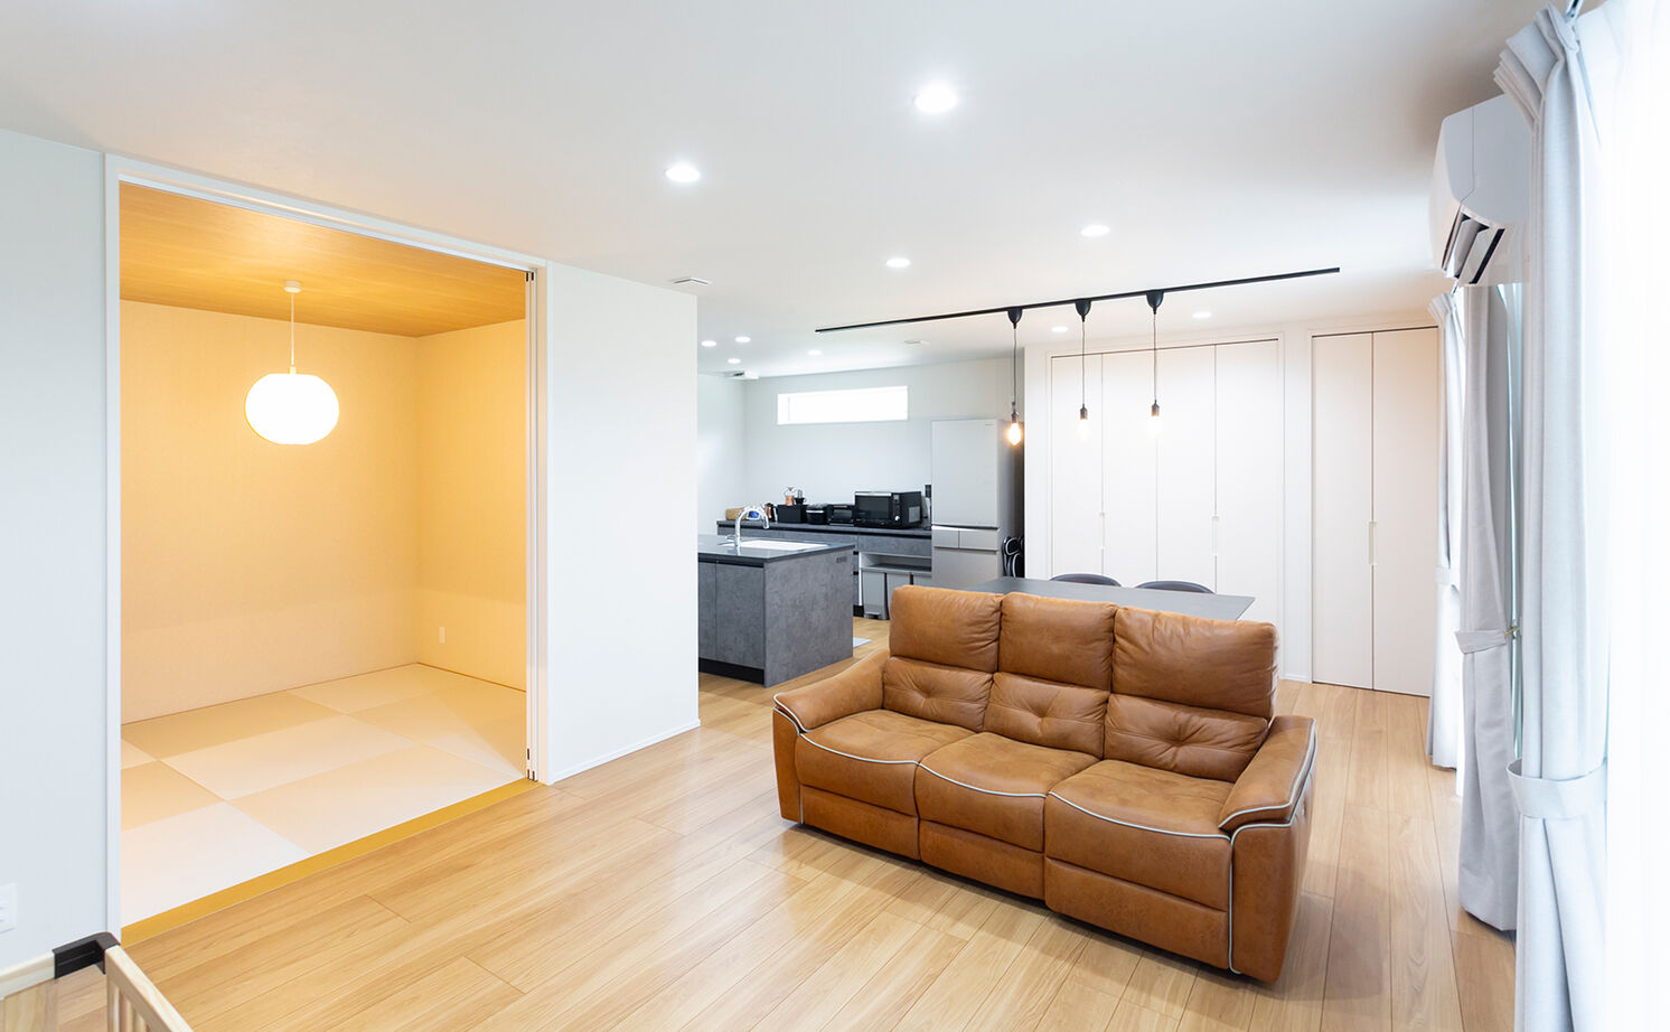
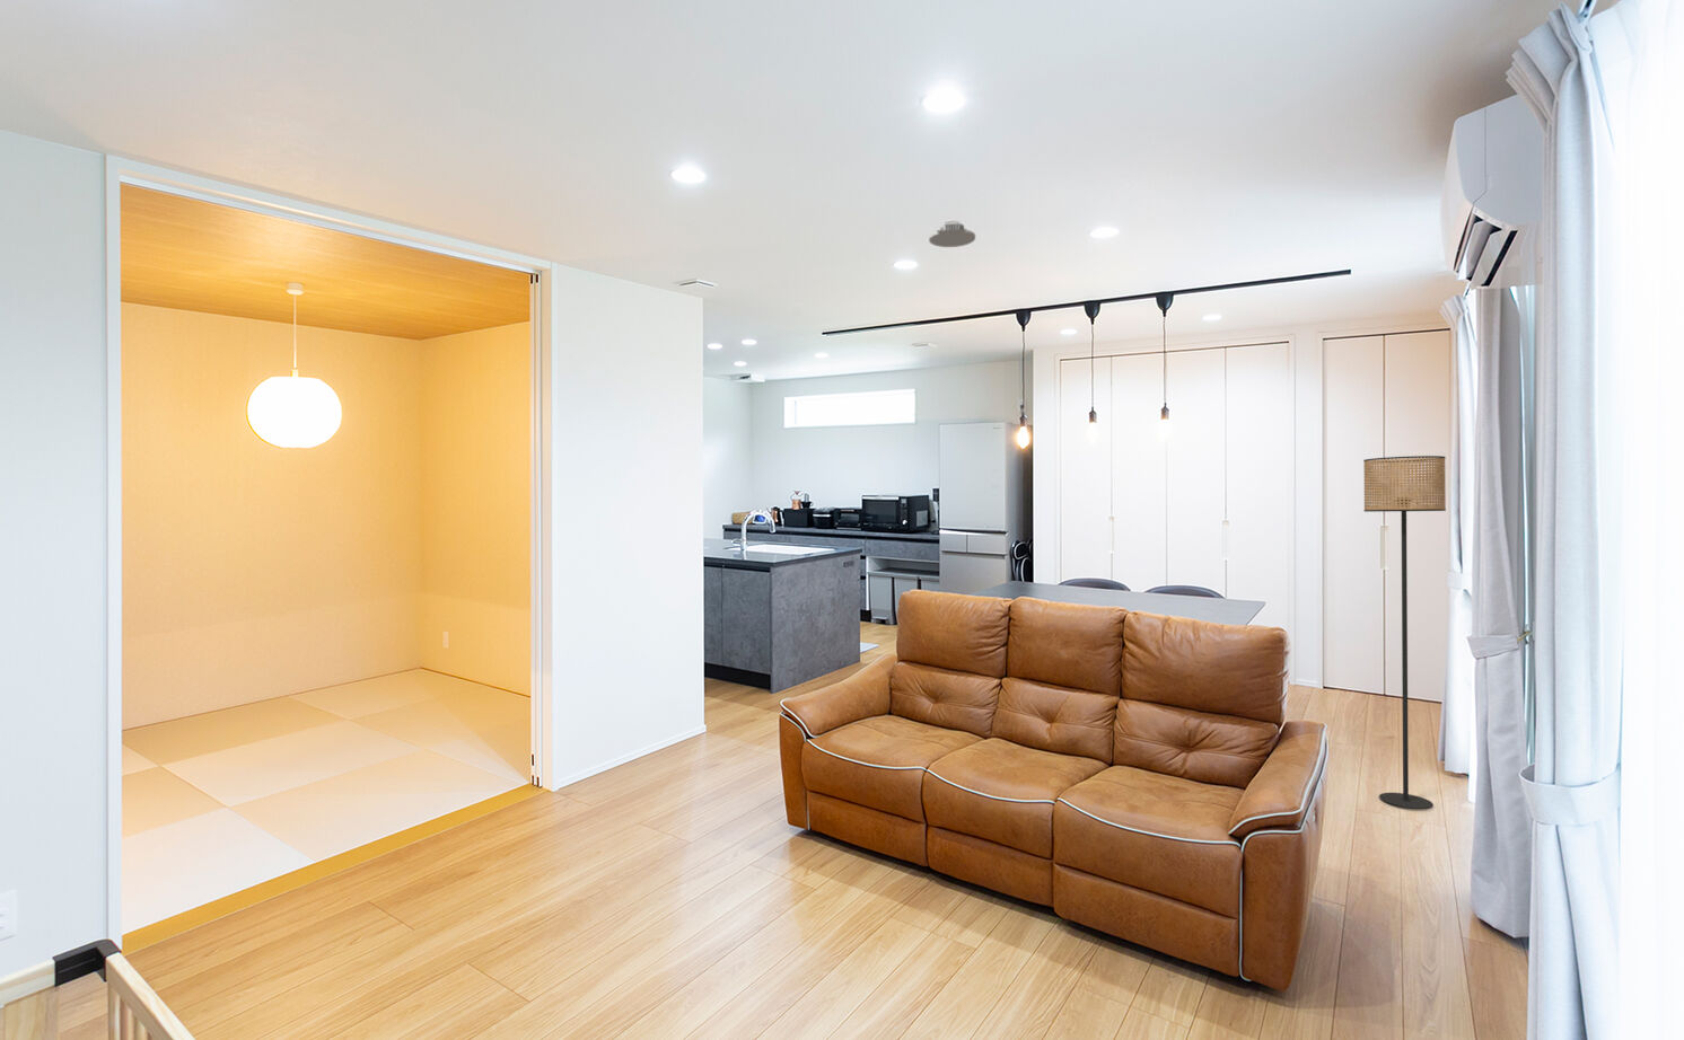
+ floor lamp [1363,454,1447,812]
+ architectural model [927,219,977,248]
